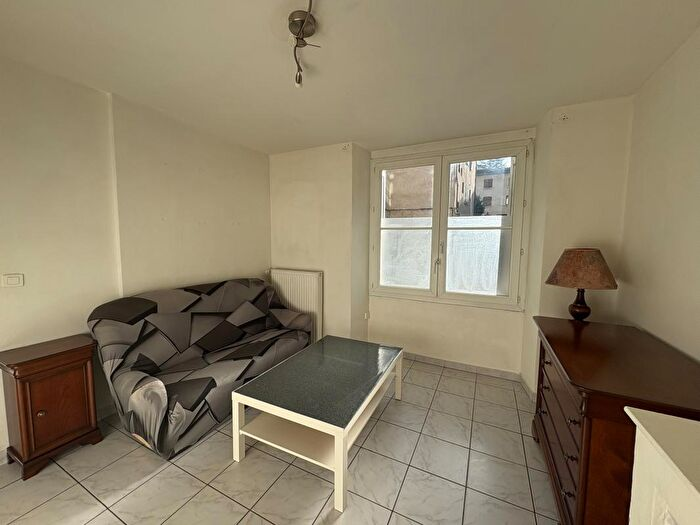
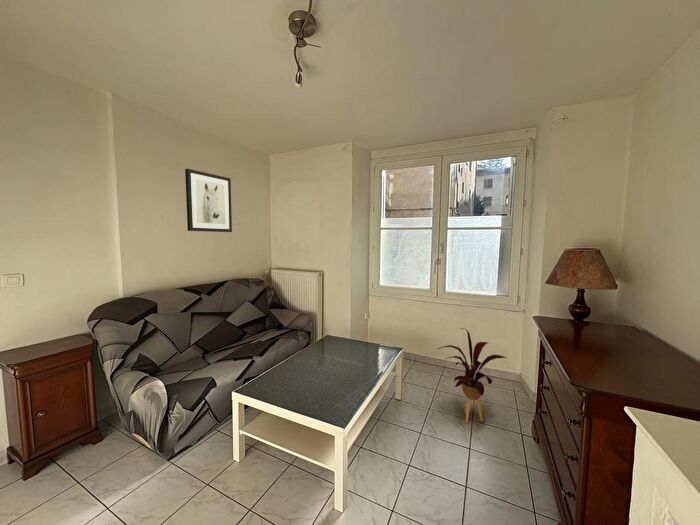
+ wall art [184,168,233,233]
+ house plant [437,327,507,424]
